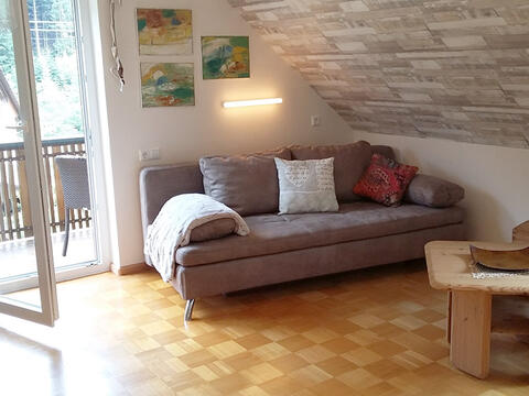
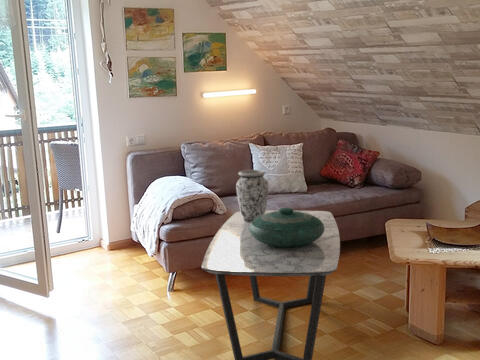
+ coffee table [201,209,341,360]
+ decorative bowl [249,206,324,248]
+ vase [235,169,269,223]
